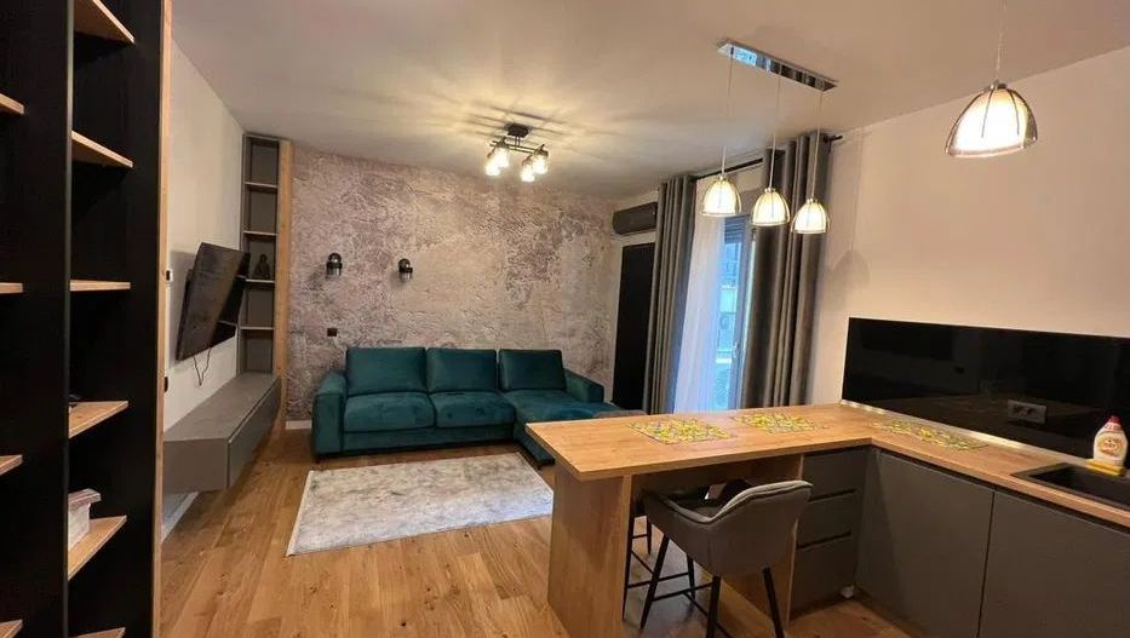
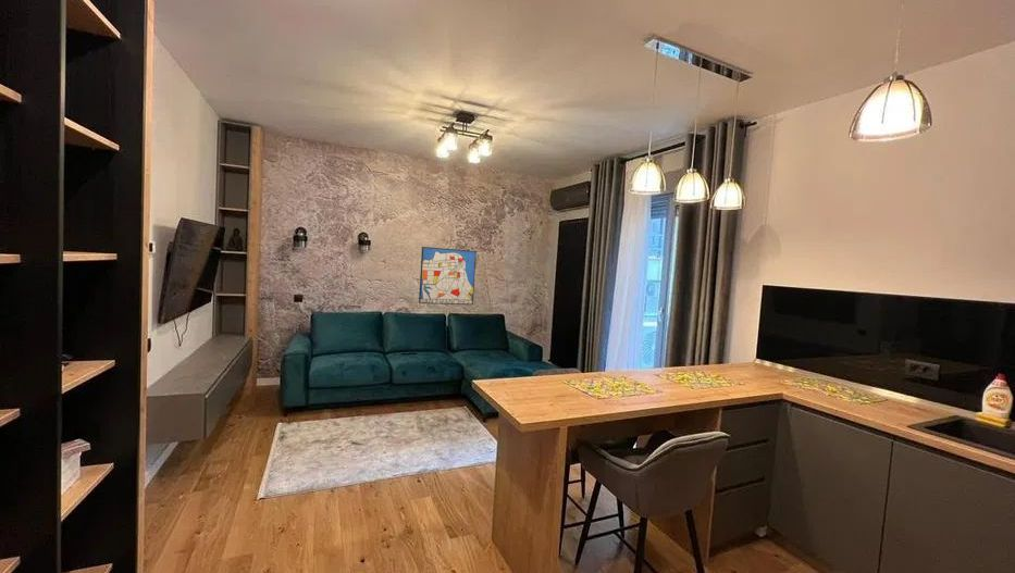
+ wall art [418,246,478,306]
